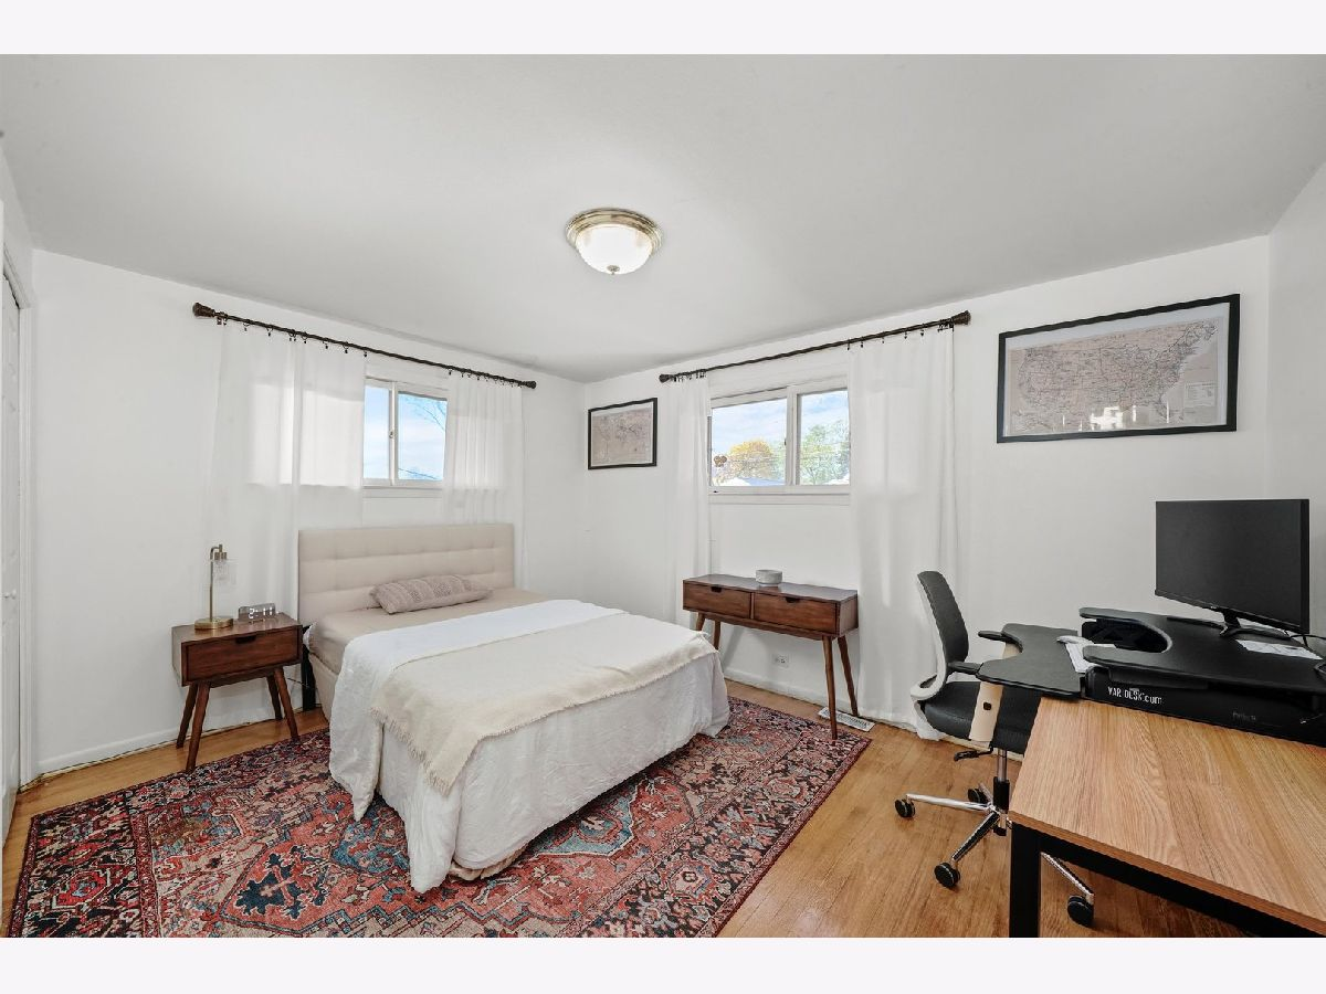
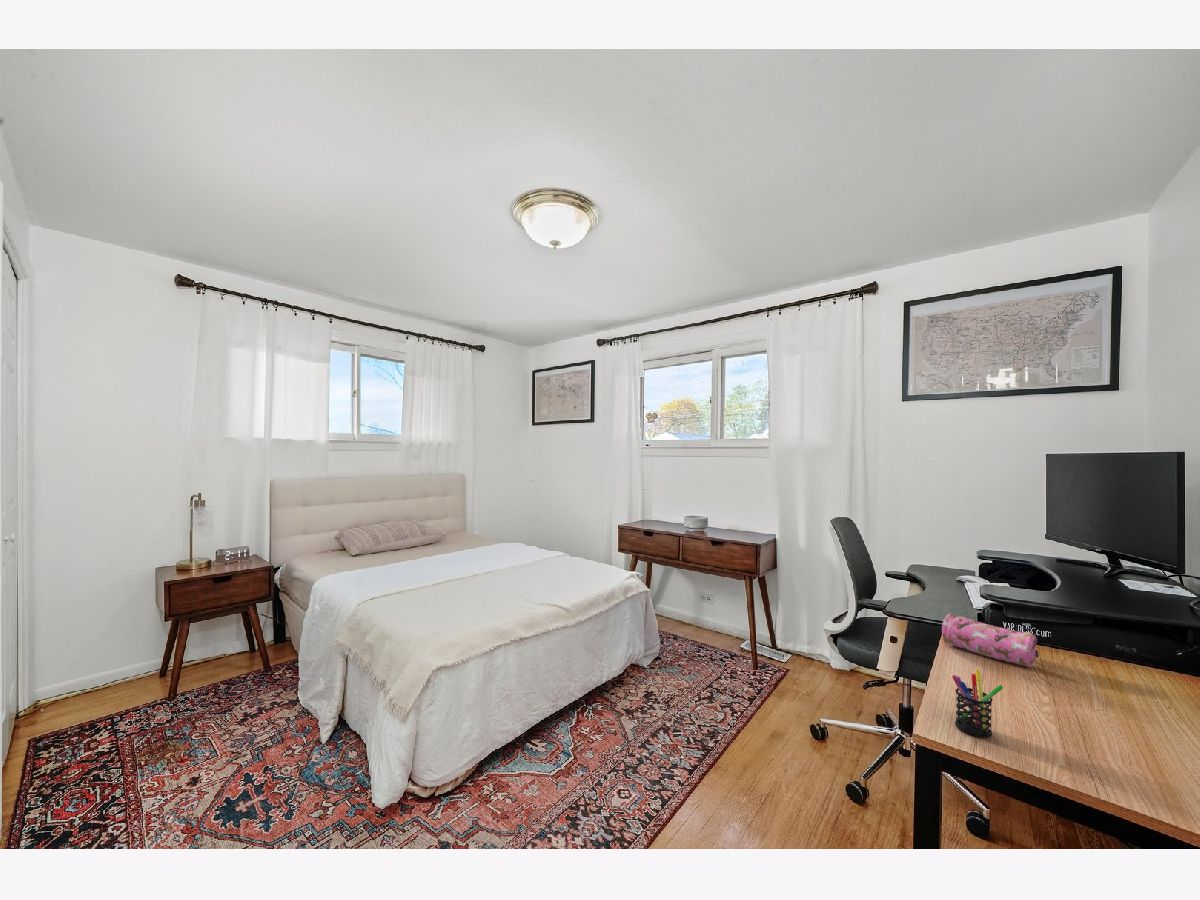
+ pencil case [941,613,1040,668]
+ pen holder [951,668,1004,739]
